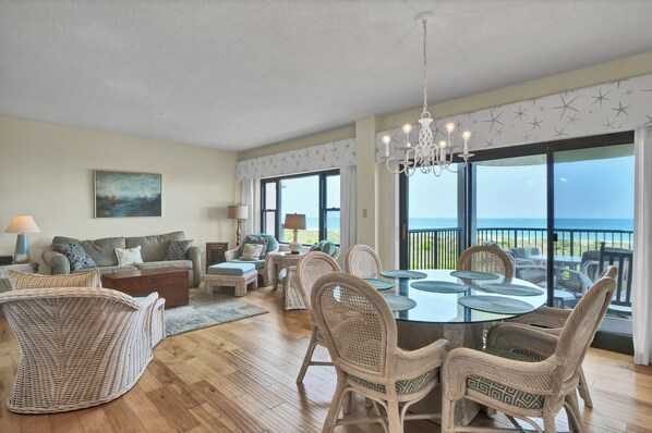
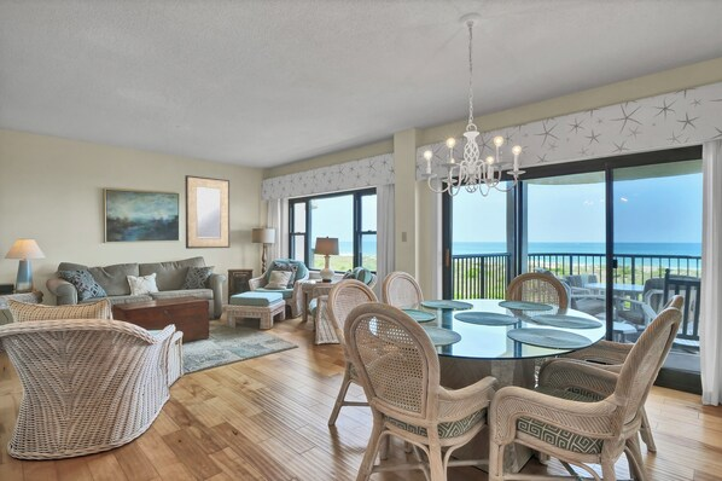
+ home mirror [184,174,231,250]
